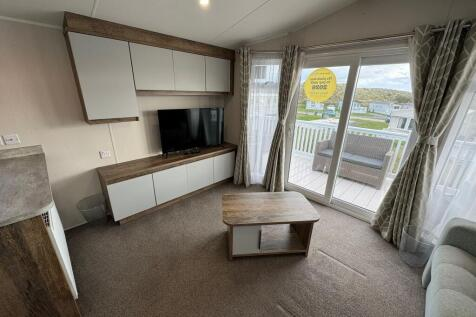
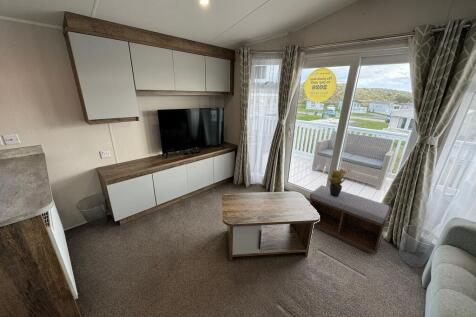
+ potted plant [326,168,349,197]
+ bench [309,185,392,255]
